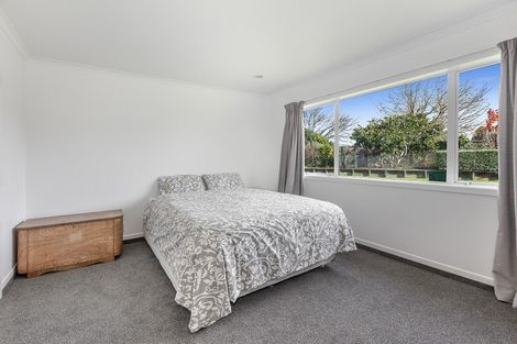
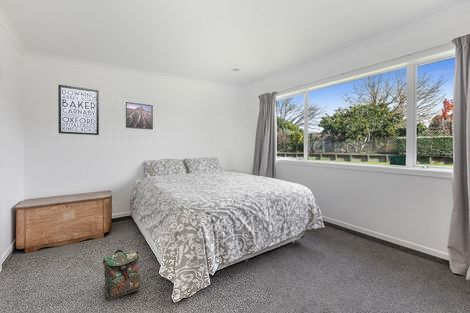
+ wall art [57,84,100,136]
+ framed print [125,101,154,131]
+ backpack [102,249,141,302]
